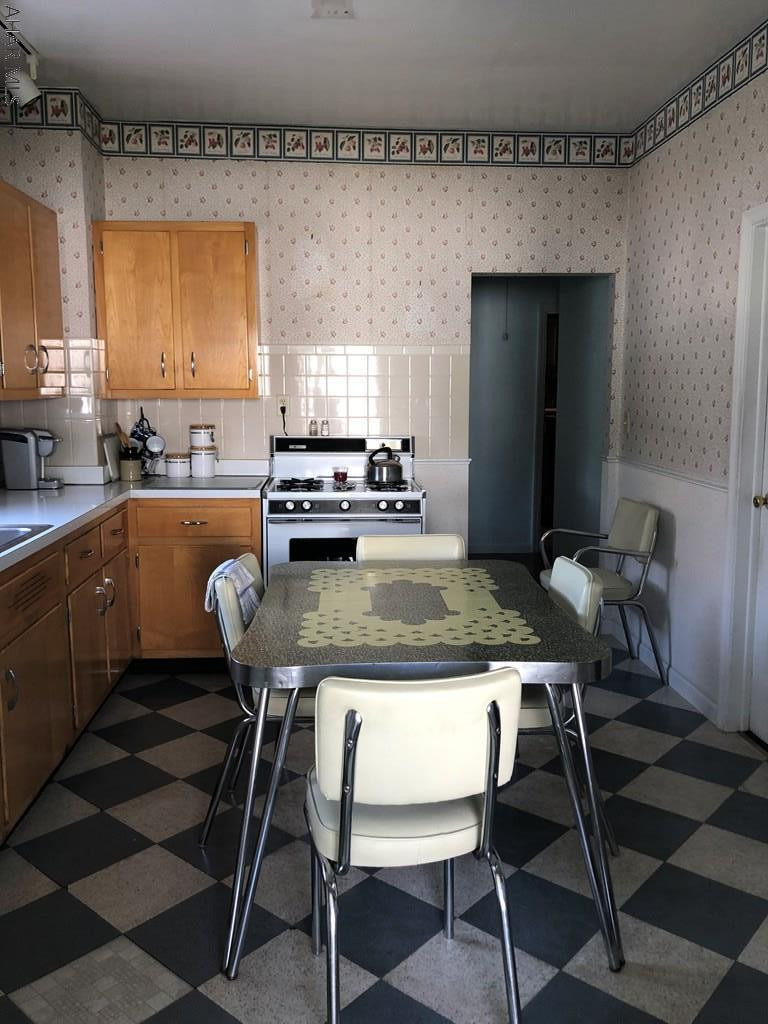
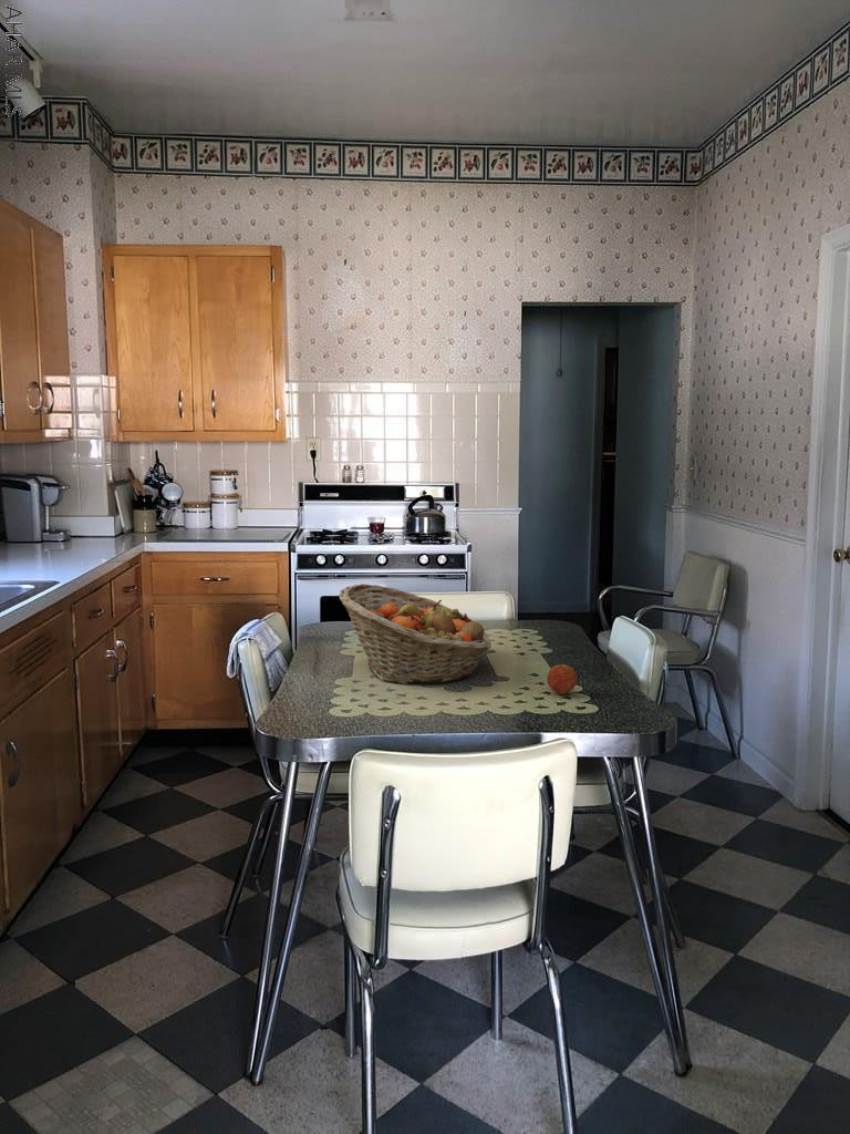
+ fruit [547,659,578,695]
+ fruit basket [339,583,493,685]
